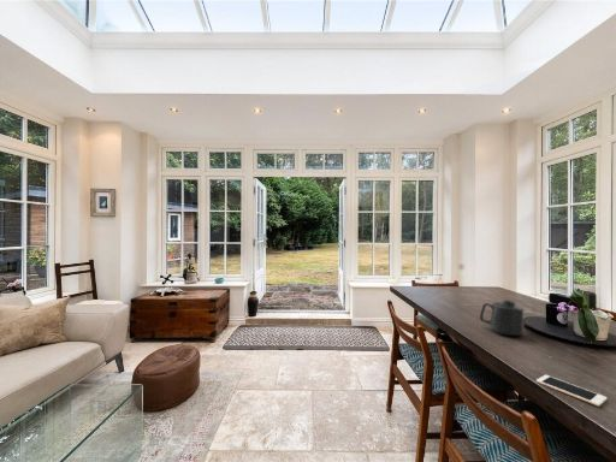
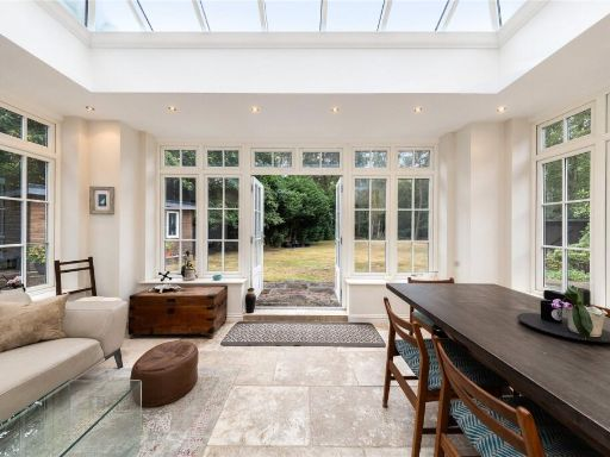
- cell phone [535,374,608,408]
- mug [479,300,526,337]
